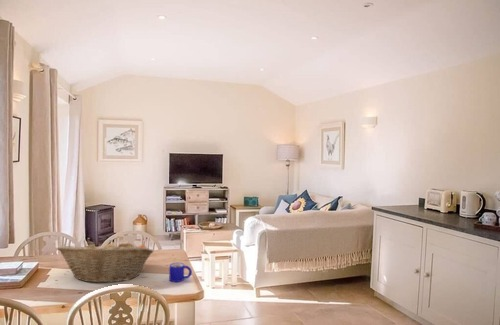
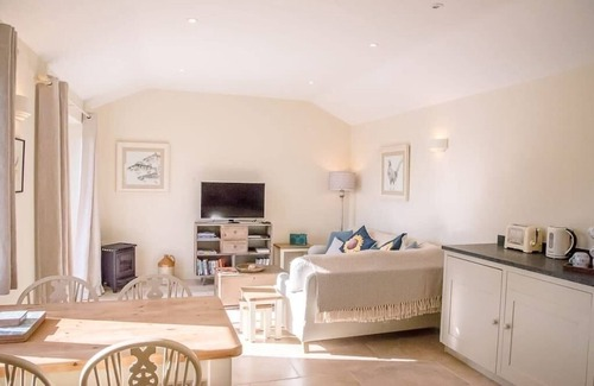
- fruit basket [56,241,155,284]
- mug [168,262,193,283]
